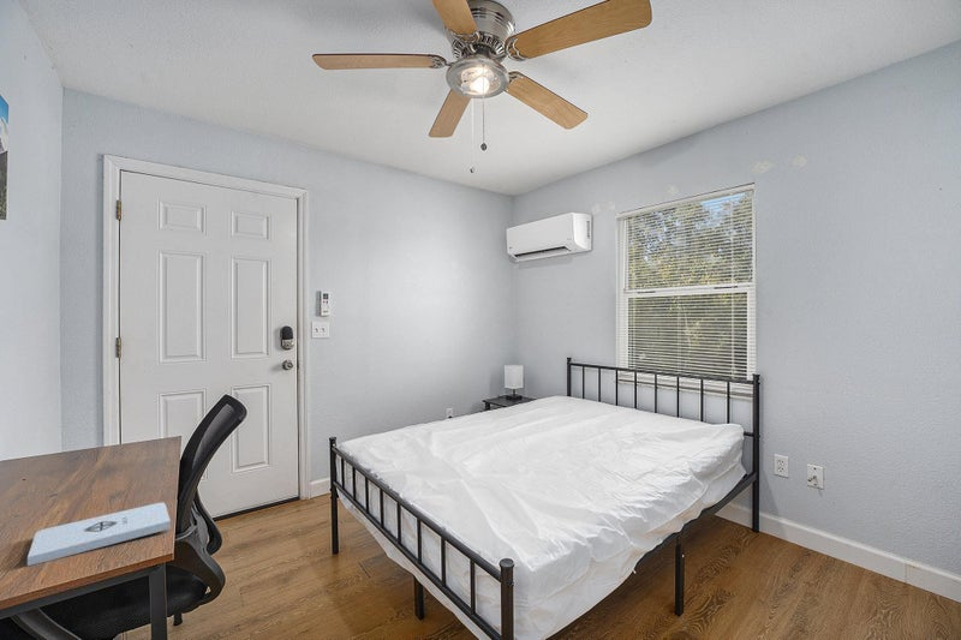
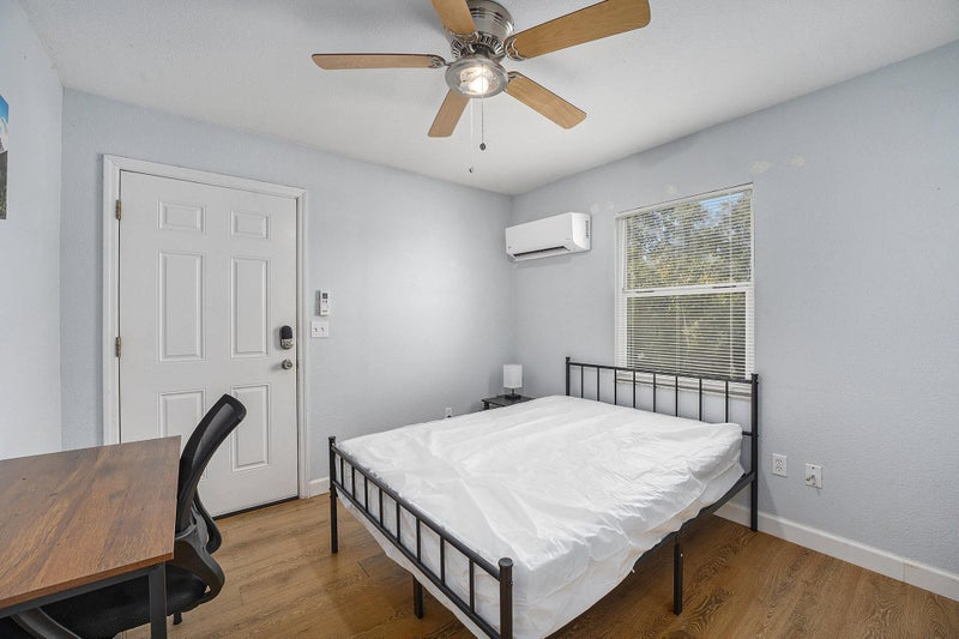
- notepad [26,502,172,567]
